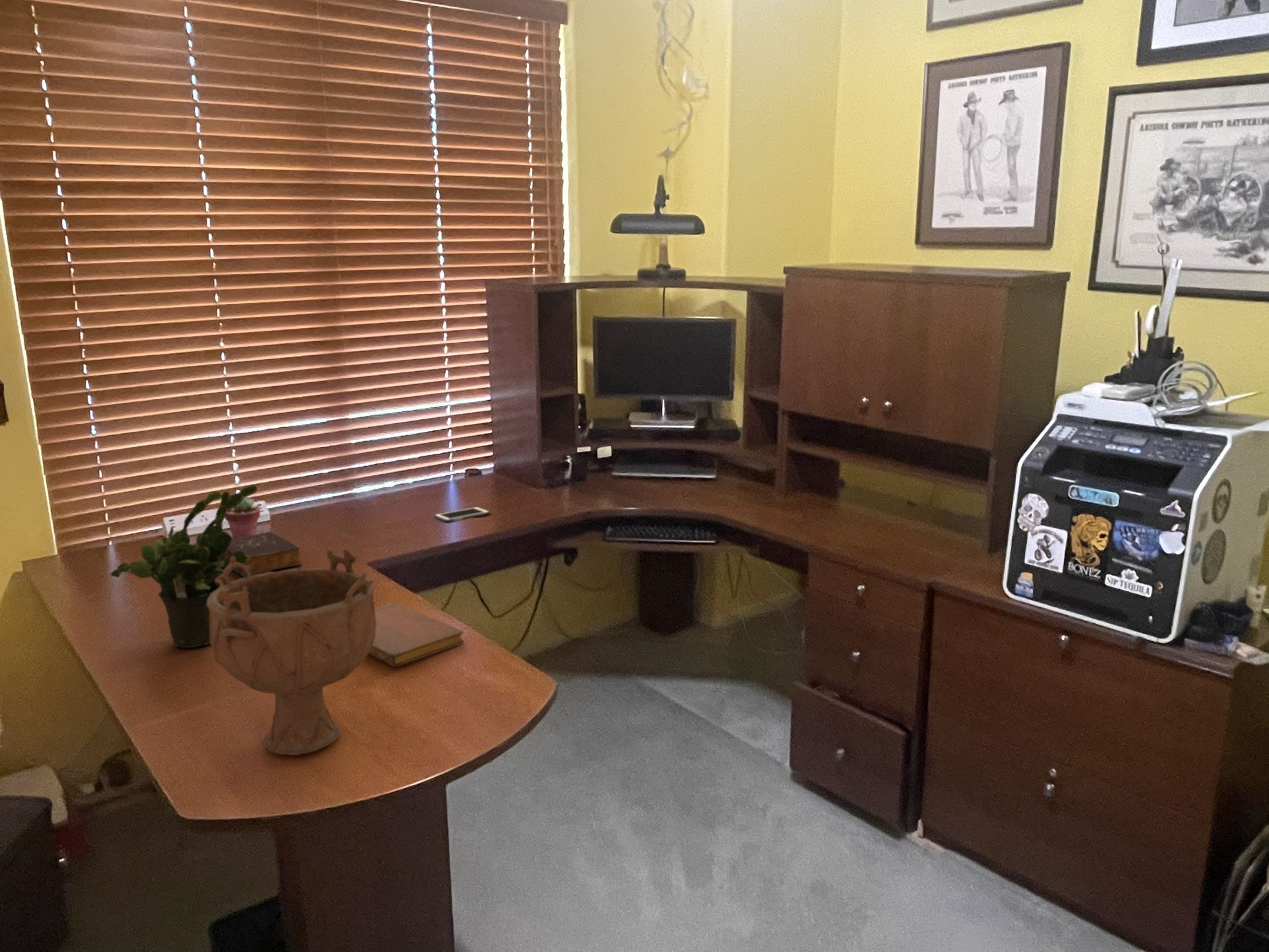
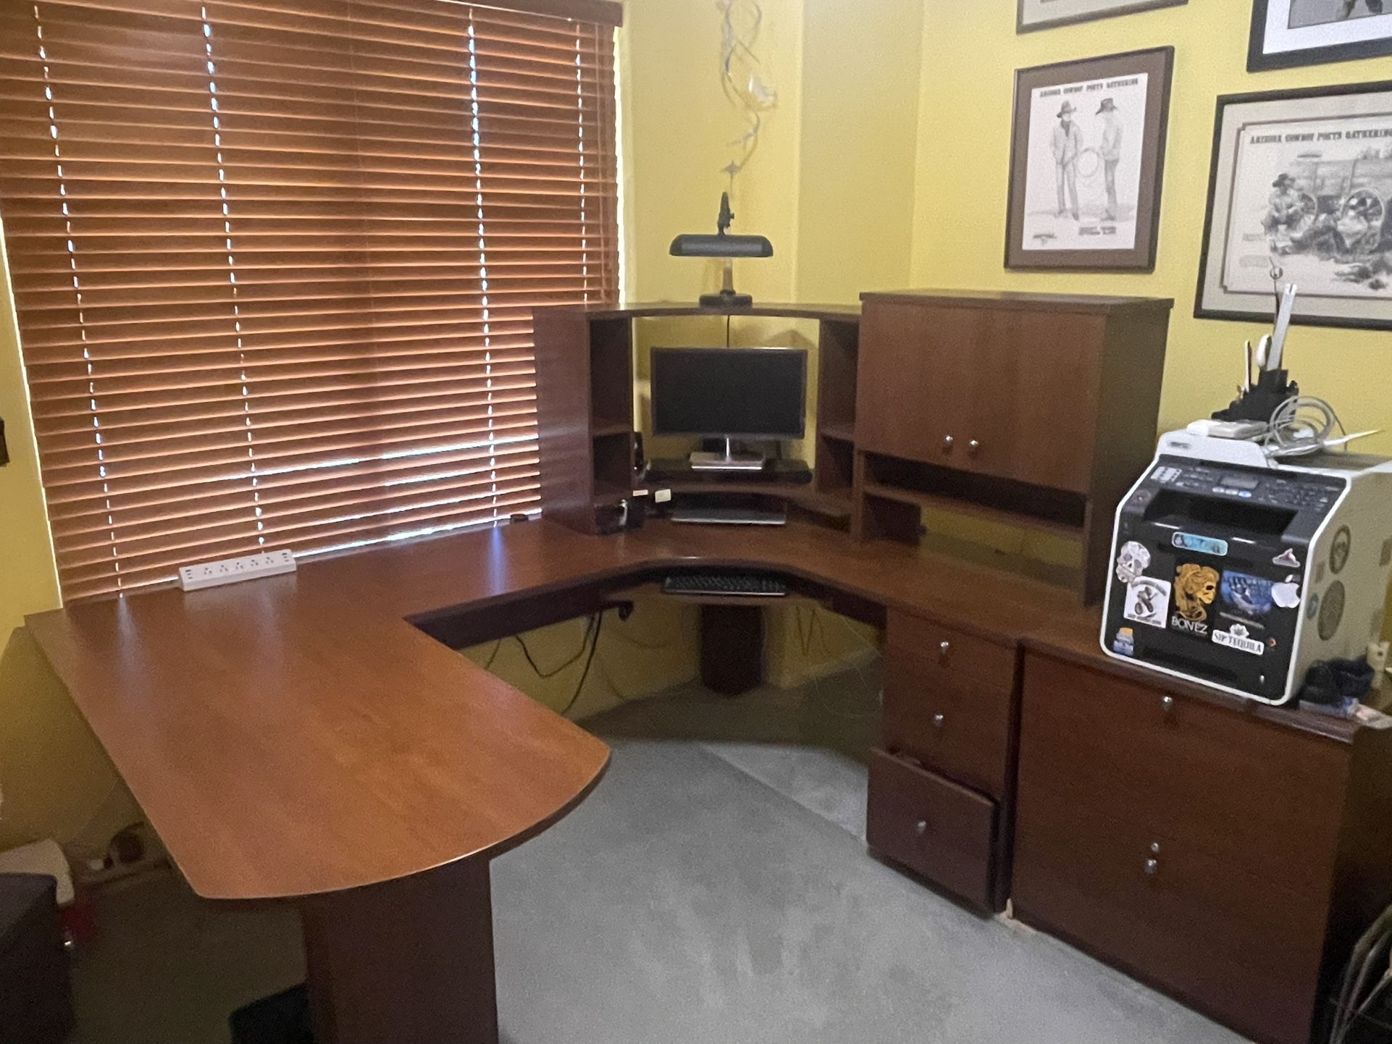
- book [218,531,302,578]
- potted plant [110,485,258,648]
- cell phone [434,506,491,523]
- notebook [368,603,464,667]
- decorative bowl [207,548,376,756]
- potted succulent [224,496,261,539]
